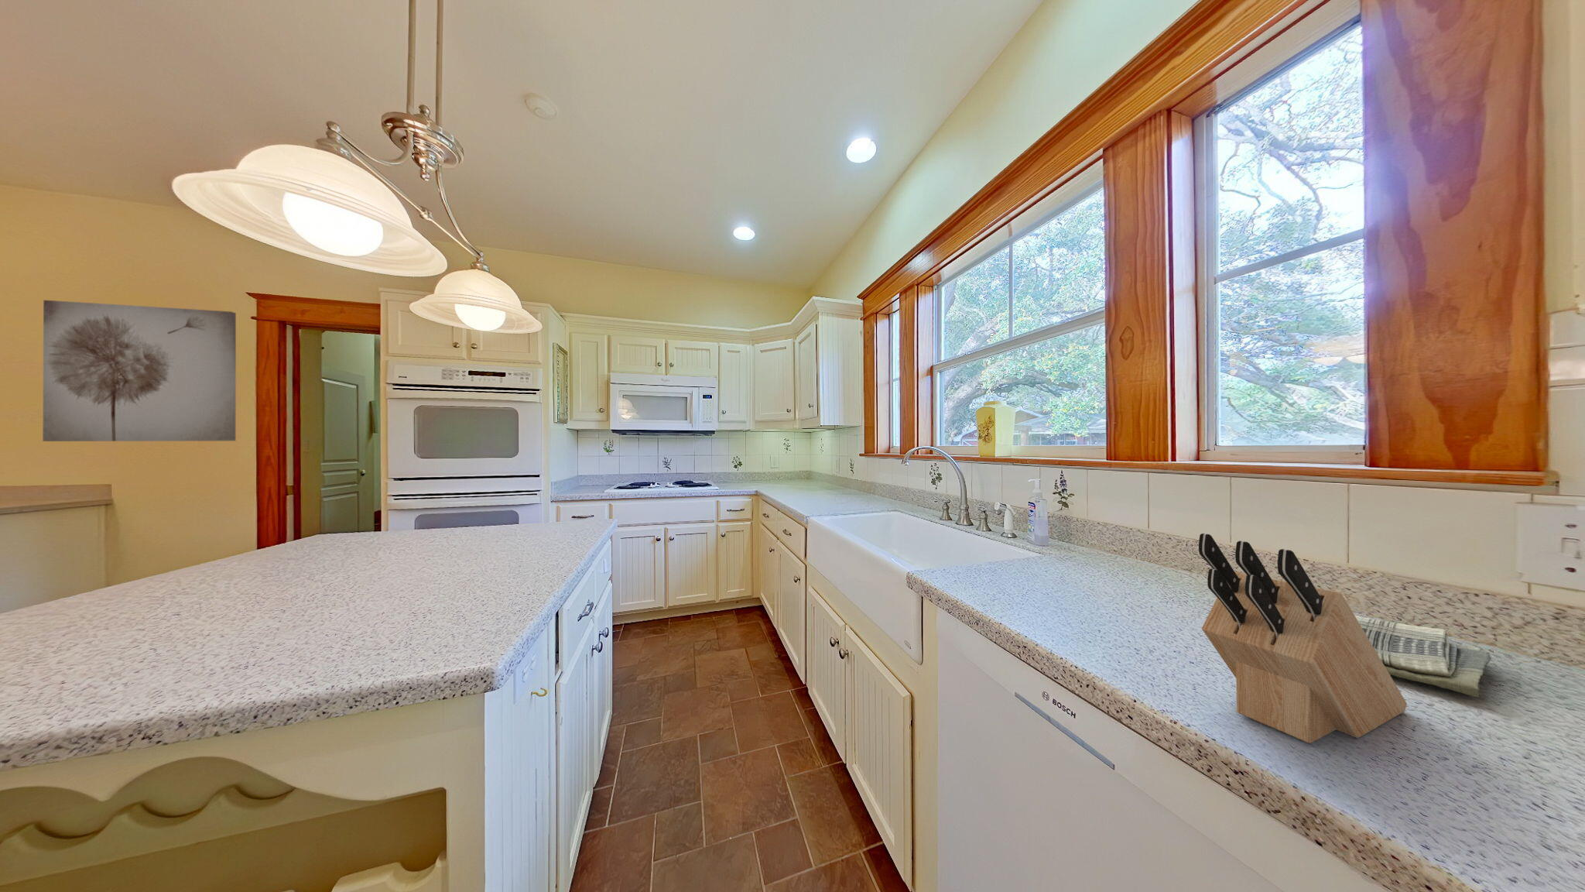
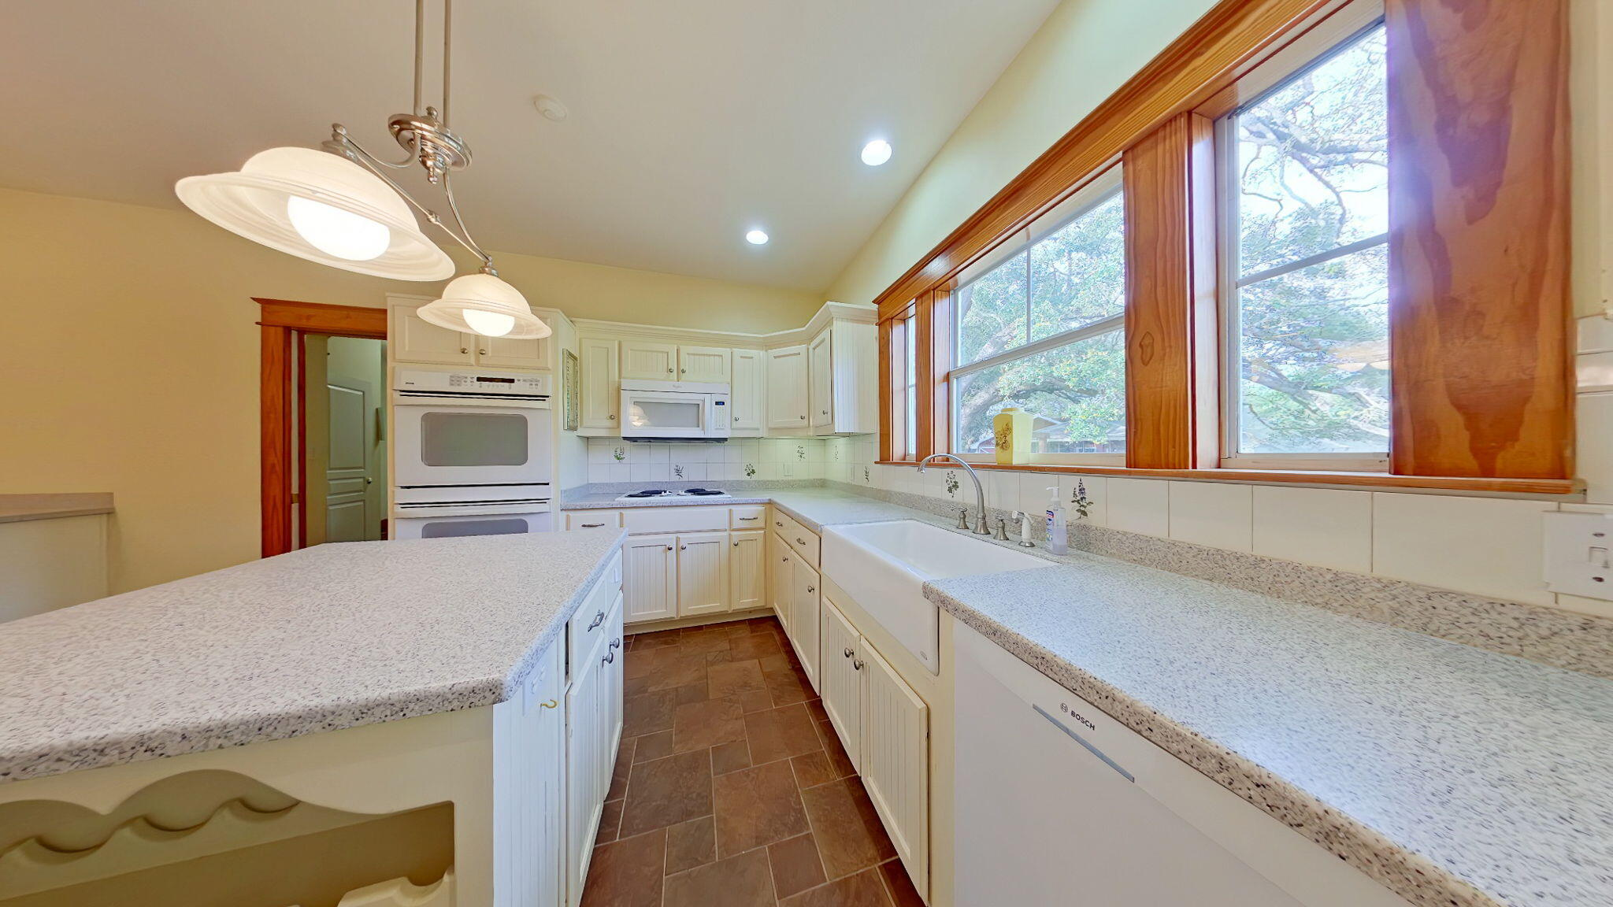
- wall art [41,300,237,442]
- knife block [1199,533,1408,744]
- dish towel [1355,615,1492,698]
